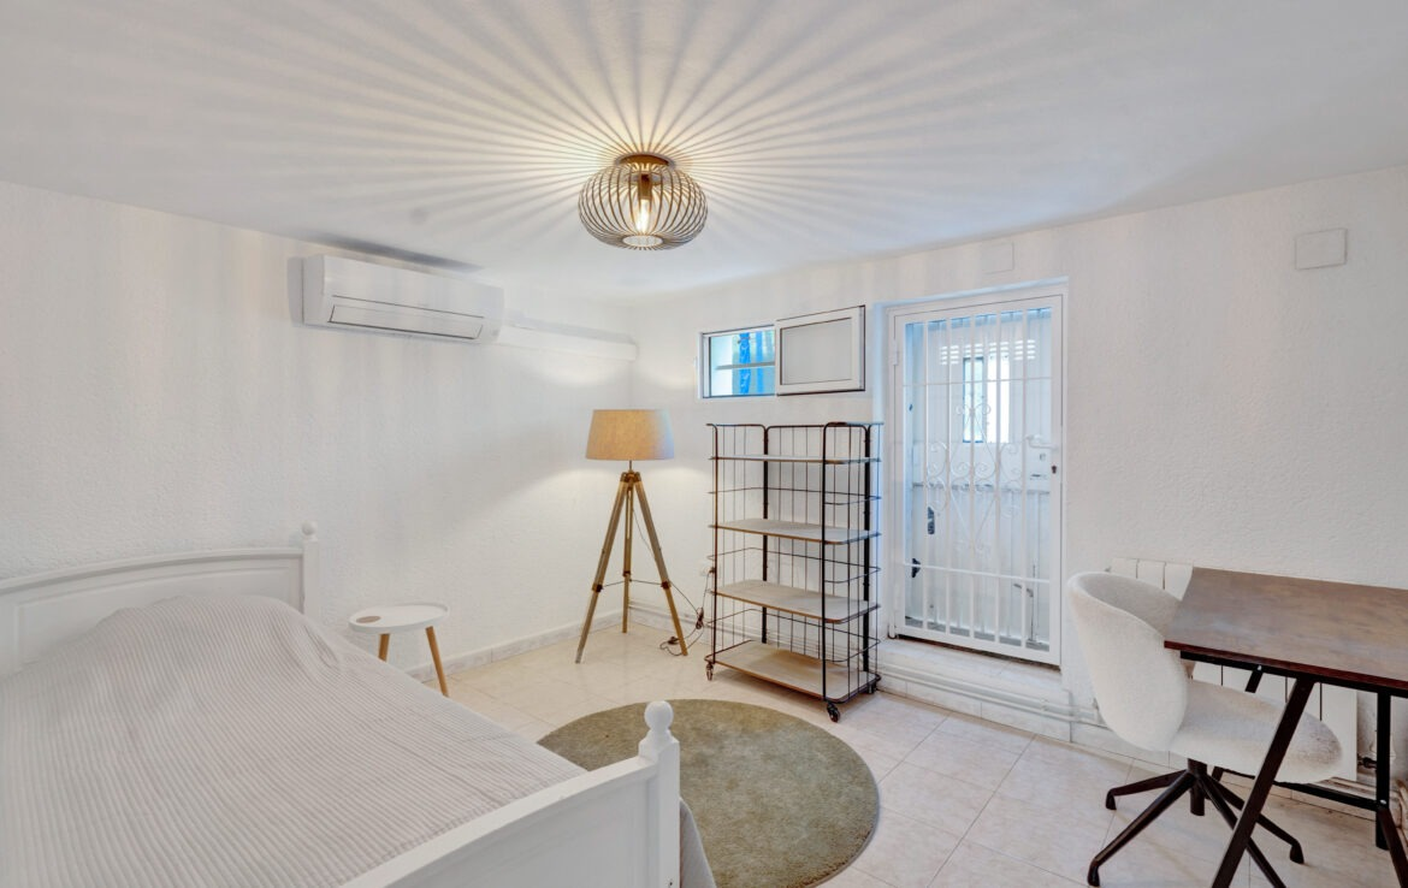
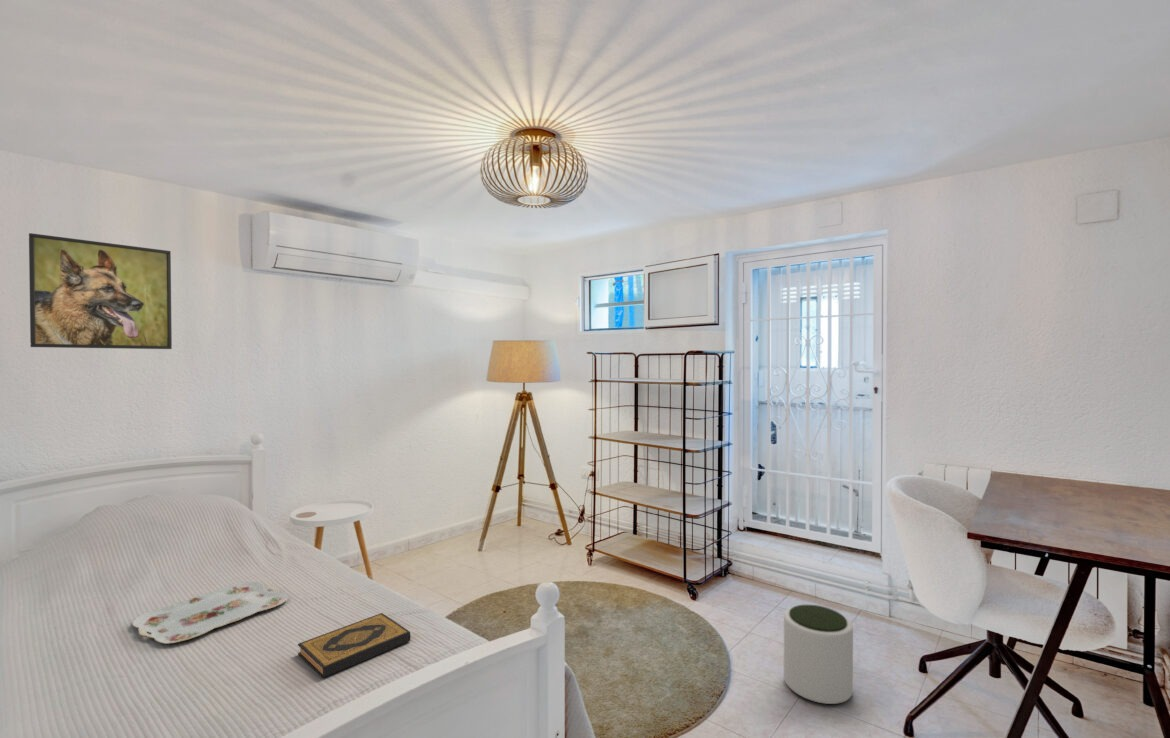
+ serving tray [131,581,289,645]
+ hardback book [297,612,412,679]
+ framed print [28,232,173,350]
+ plant pot [783,604,854,705]
